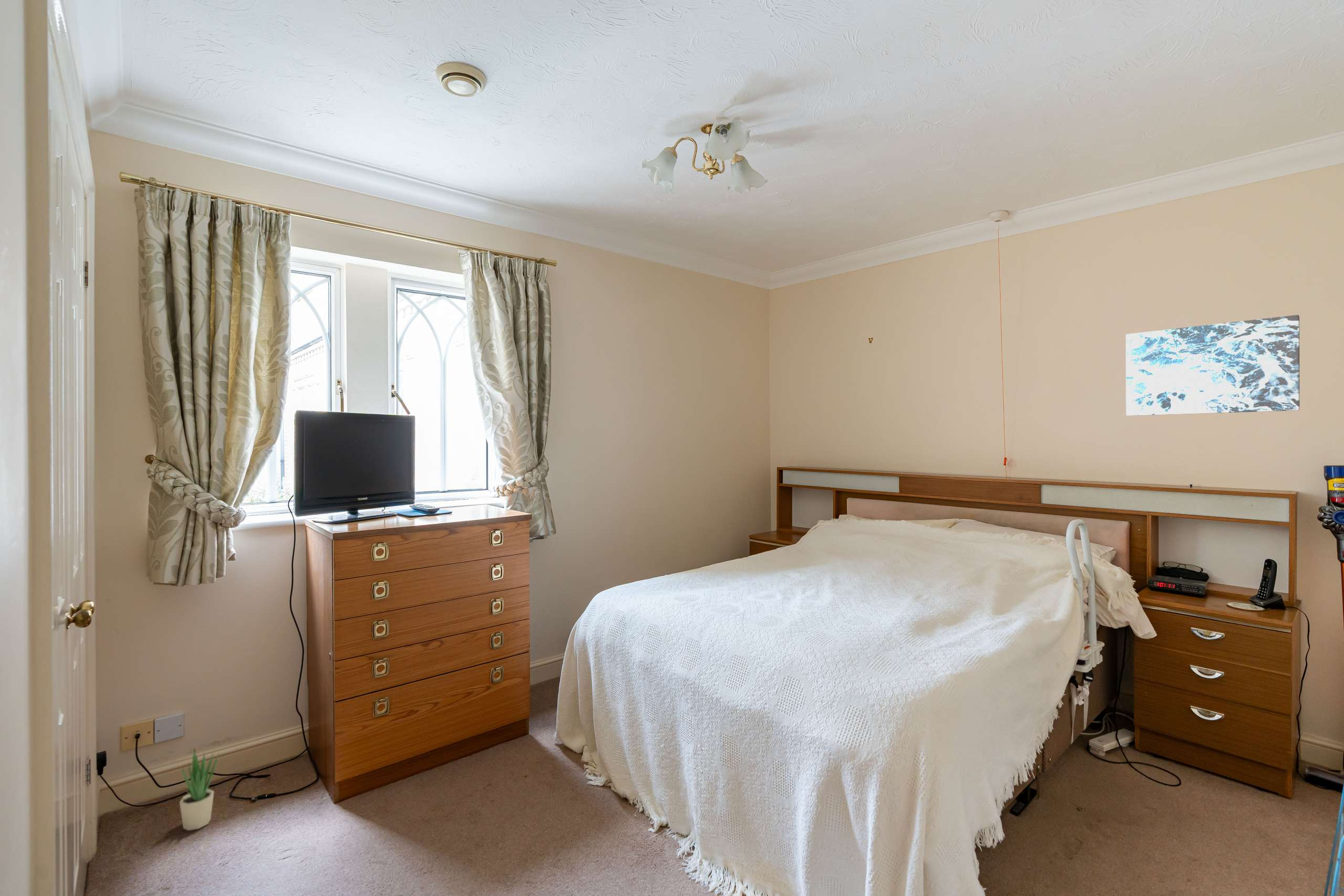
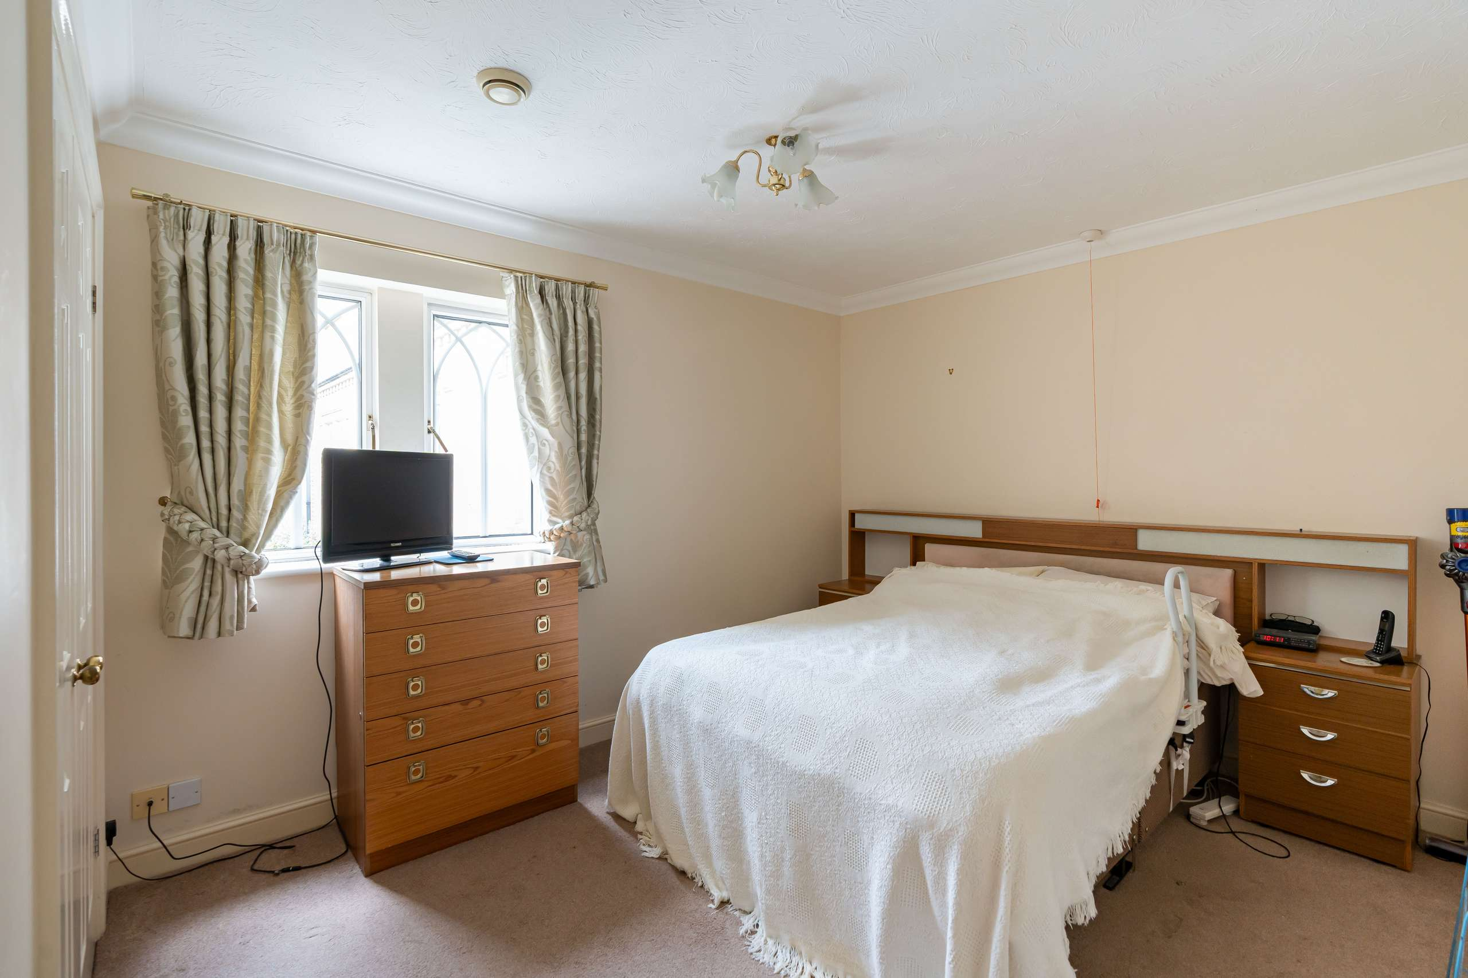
- wall art [1126,314,1300,416]
- potted plant [179,747,220,831]
